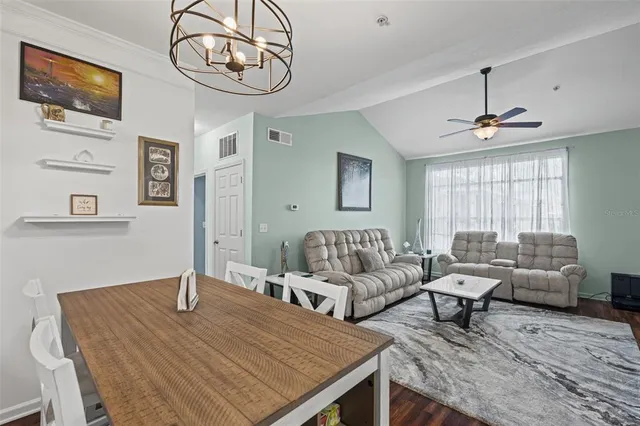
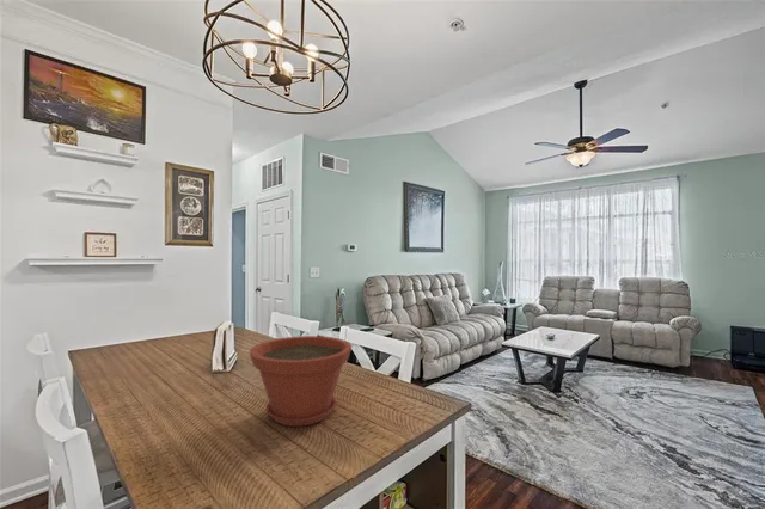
+ plant pot [249,335,354,428]
